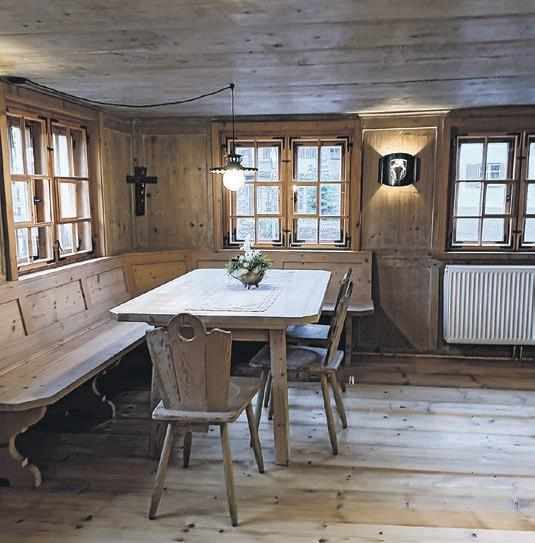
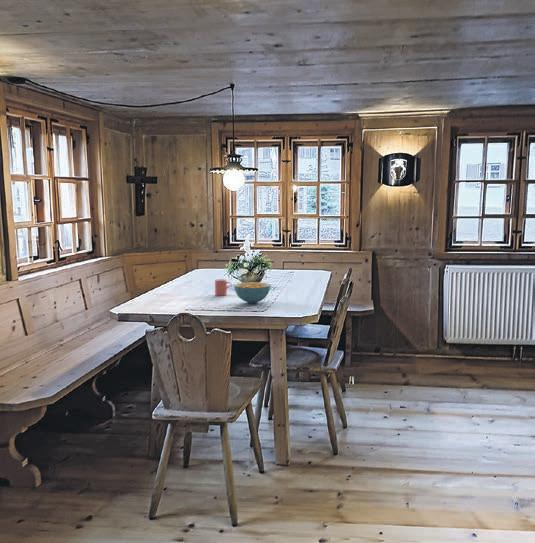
+ cup [214,278,233,297]
+ cereal bowl [233,281,271,304]
